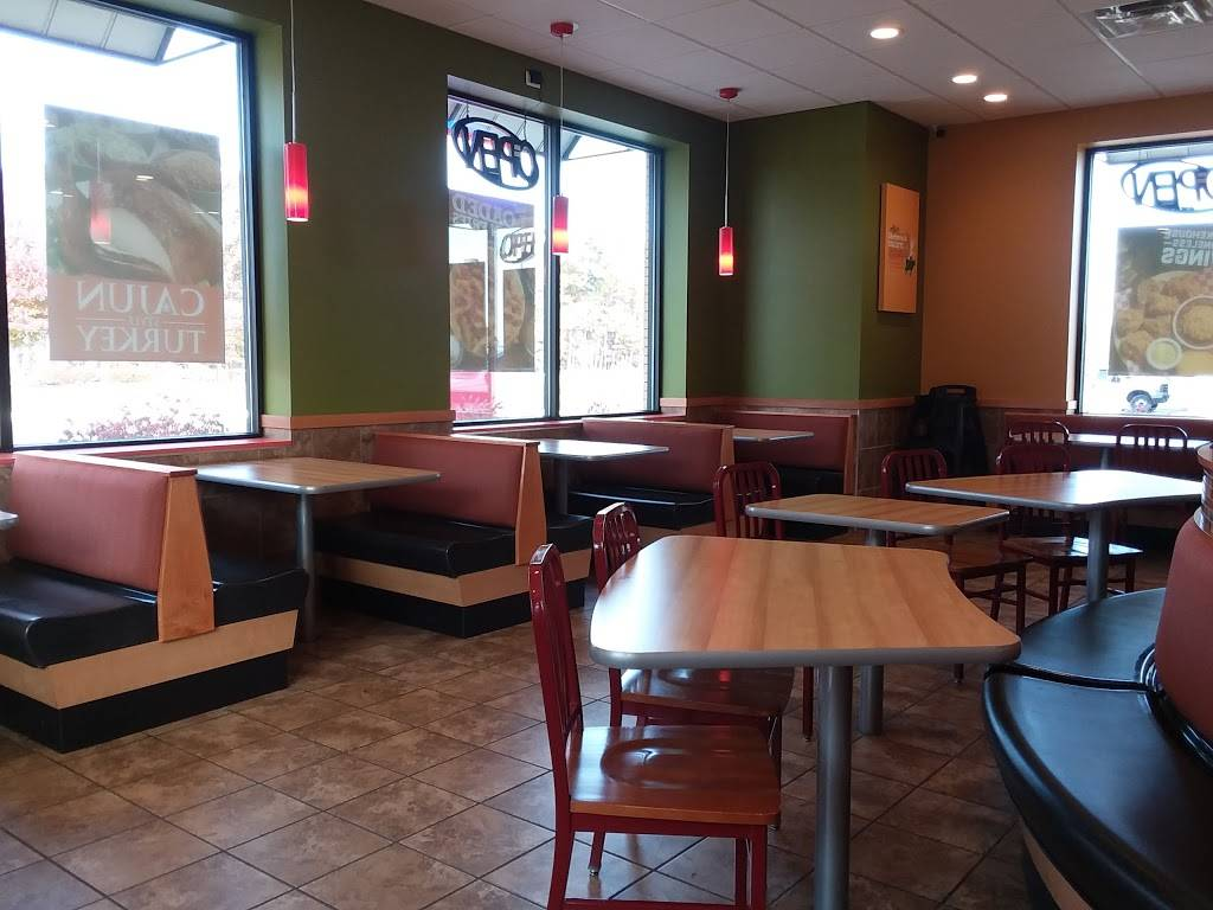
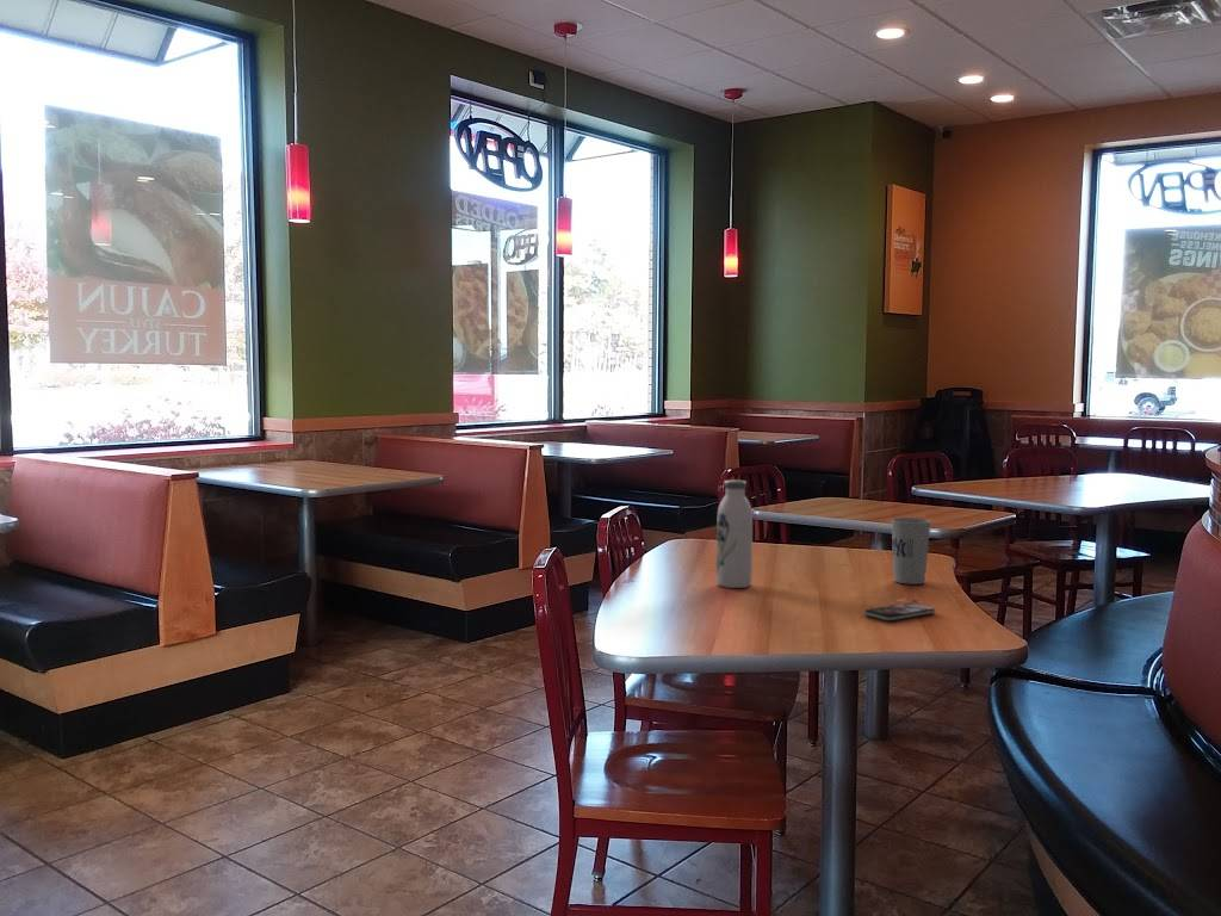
+ smartphone [862,598,937,621]
+ water bottle [715,478,754,589]
+ cup [891,516,931,586]
